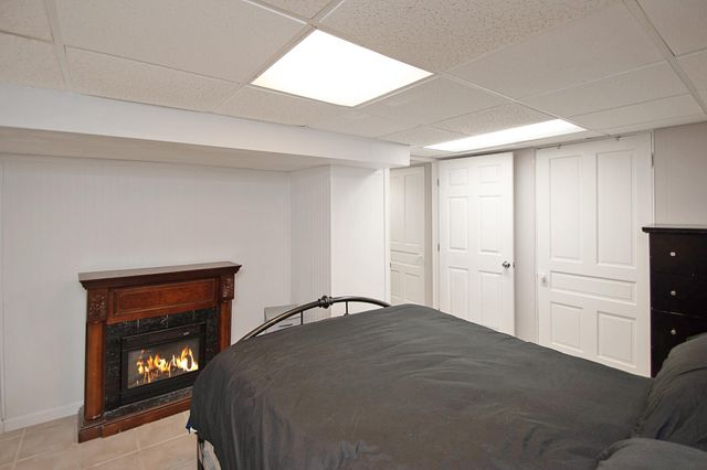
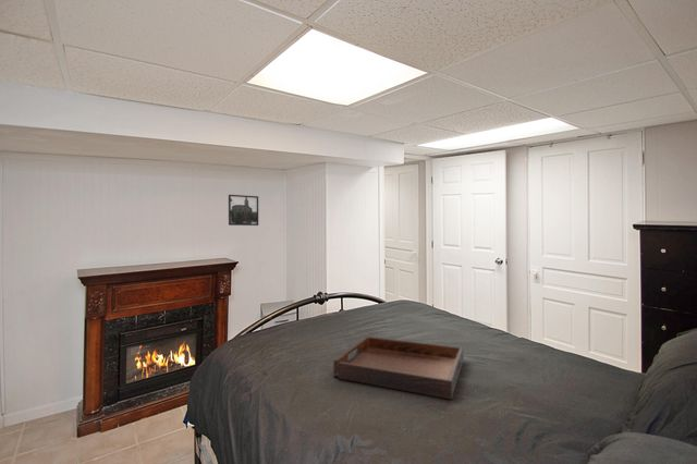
+ serving tray [332,335,465,401]
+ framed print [228,194,259,227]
